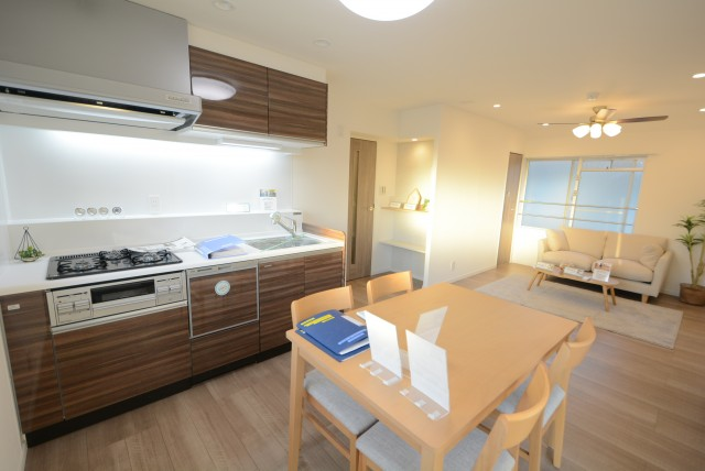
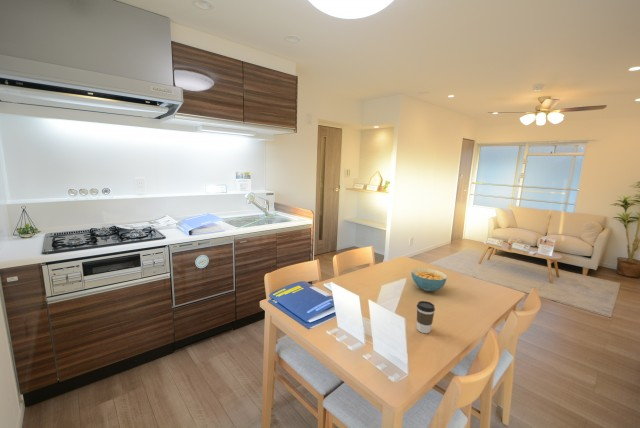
+ coffee cup [416,300,436,334]
+ cereal bowl [410,267,448,292]
